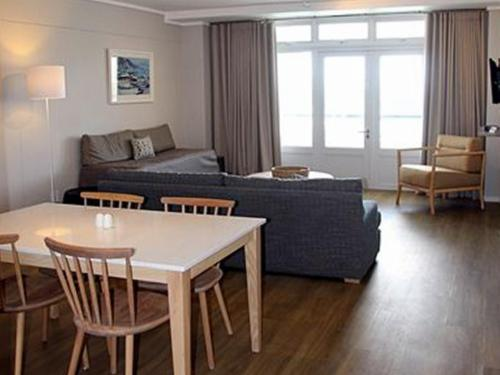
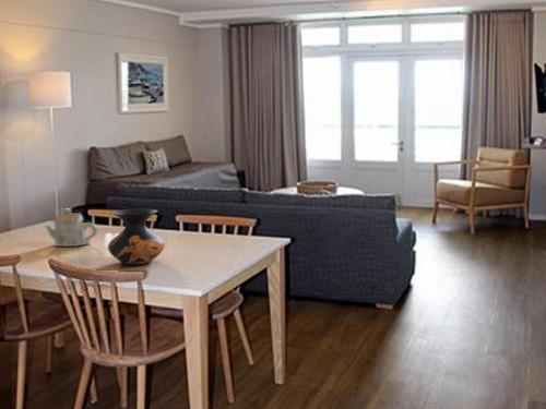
+ vase [107,208,166,266]
+ teapot [44,208,98,248]
